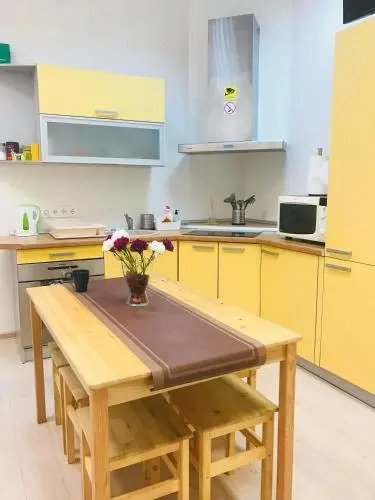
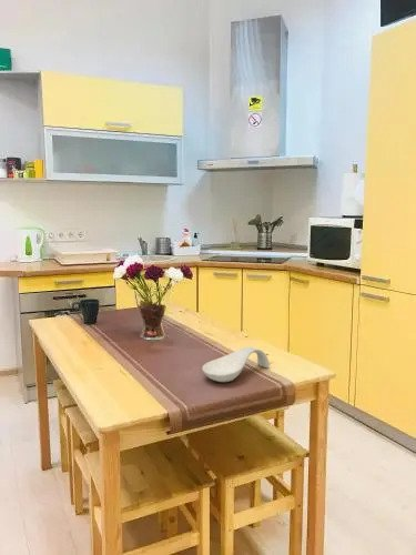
+ spoon rest [201,346,271,383]
